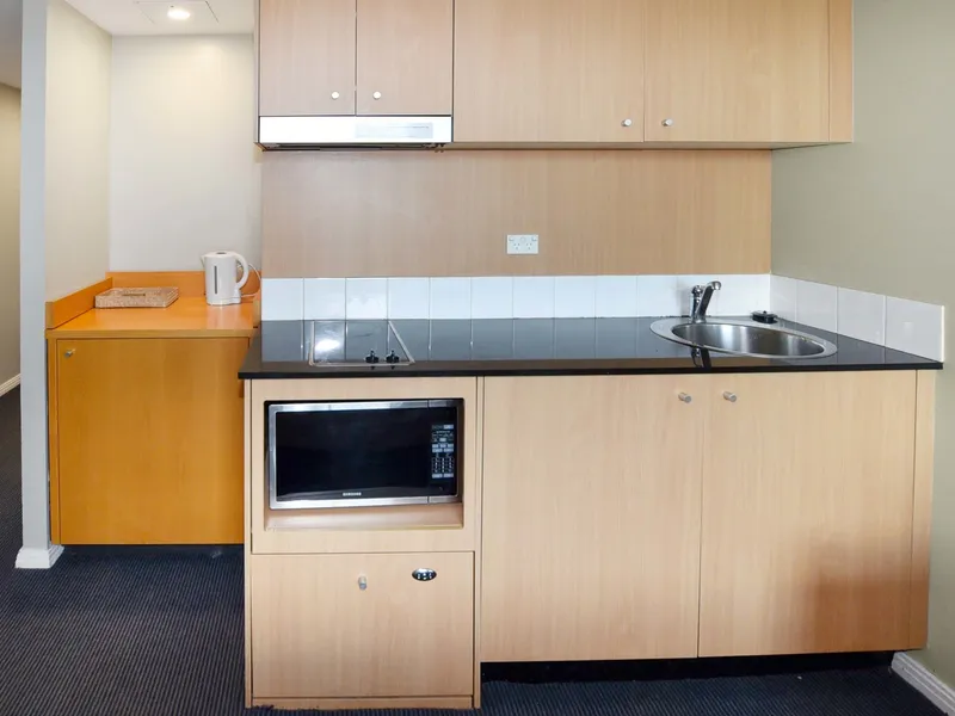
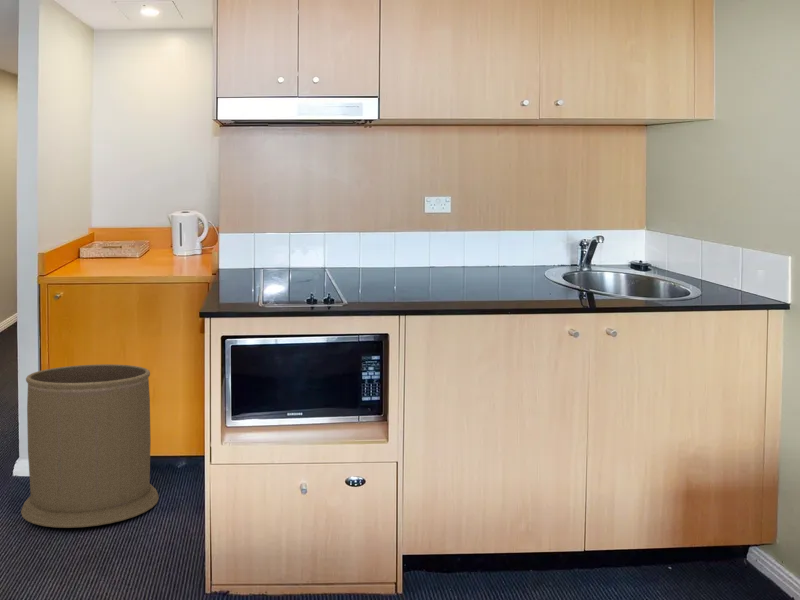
+ trash can [20,363,160,529]
